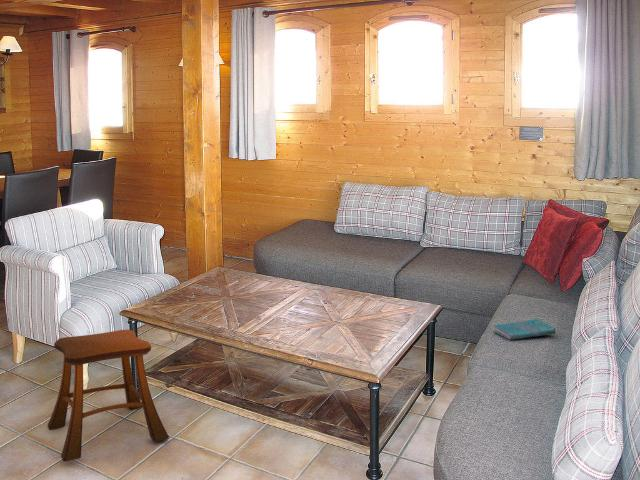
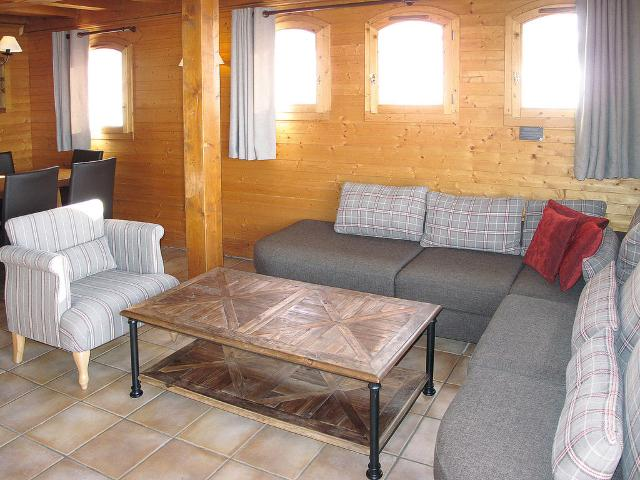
- cover [493,318,557,341]
- stool [47,329,170,462]
